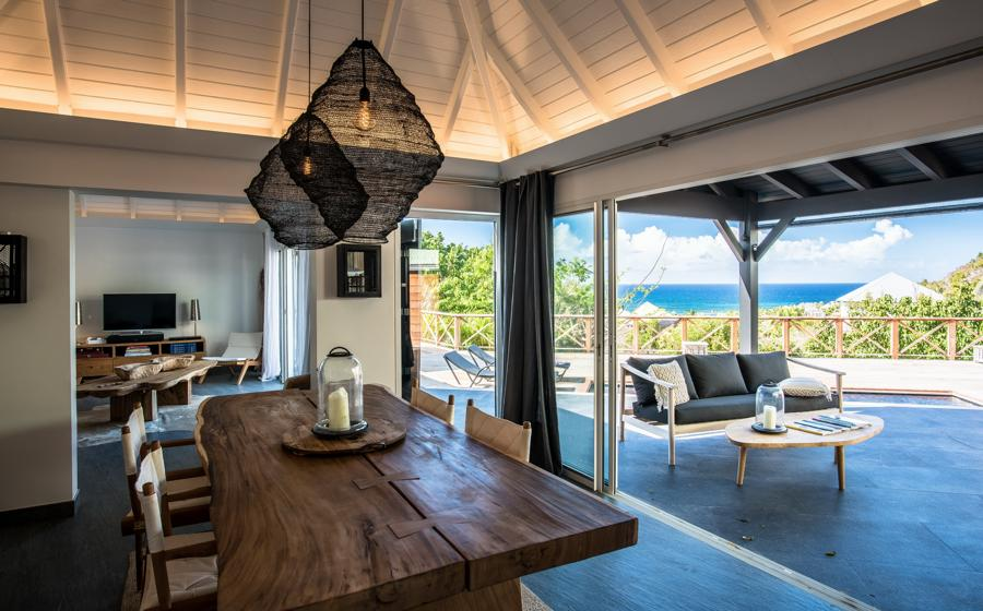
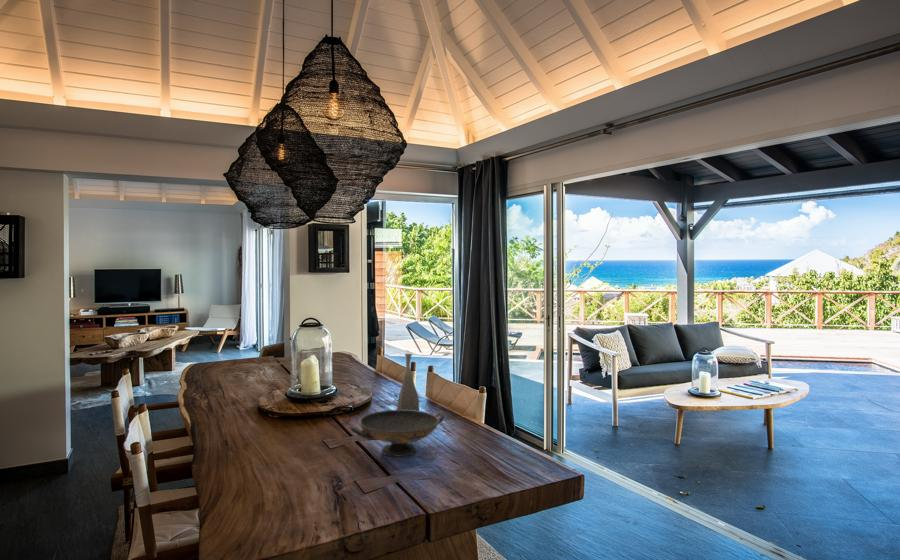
+ bottle [396,353,420,411]
+ decorative bowl [349,409,445,458]
